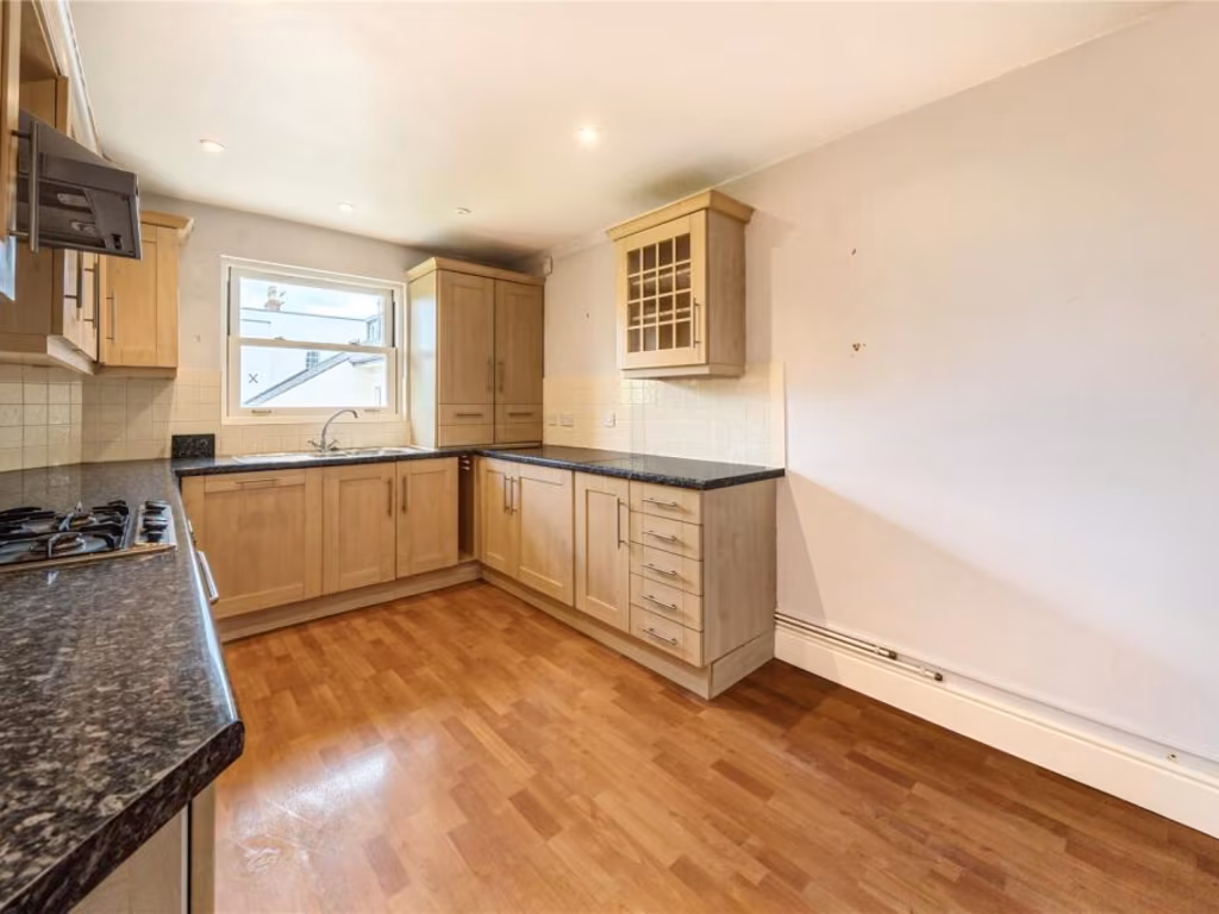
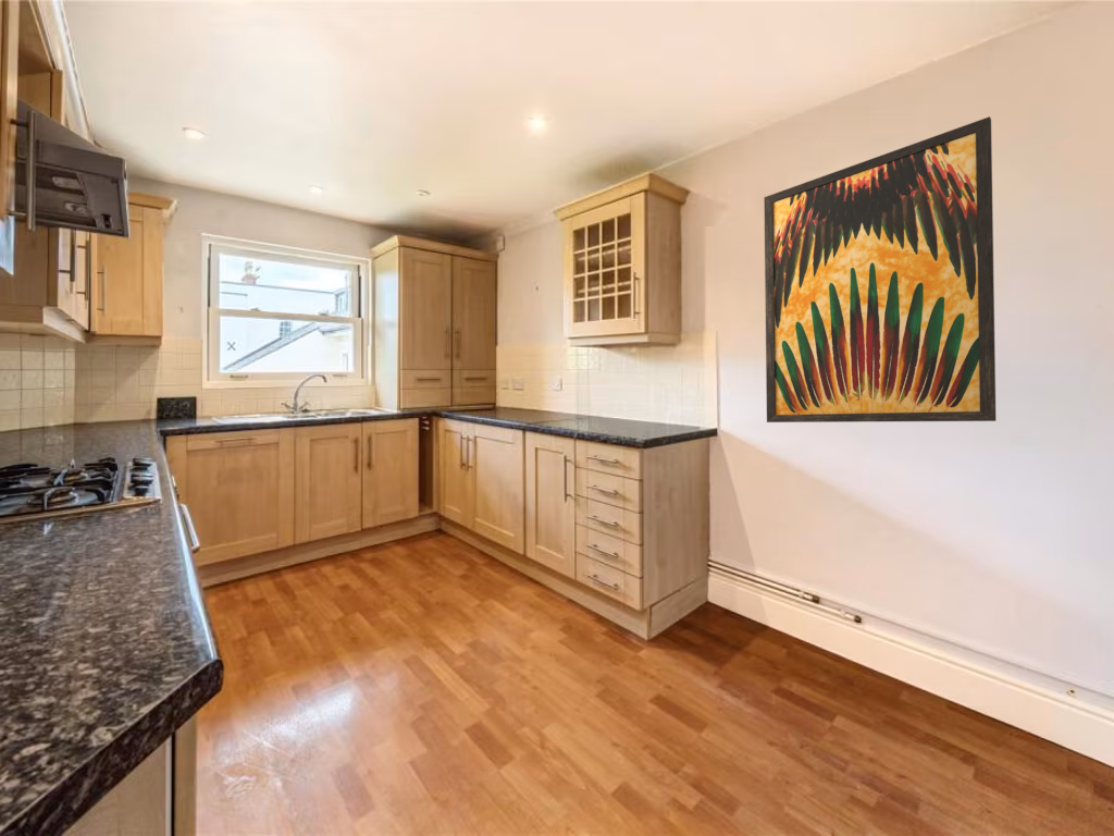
+ wall art [764,115,998,423]
